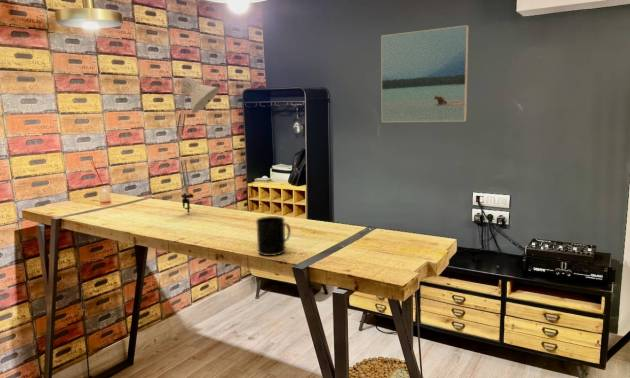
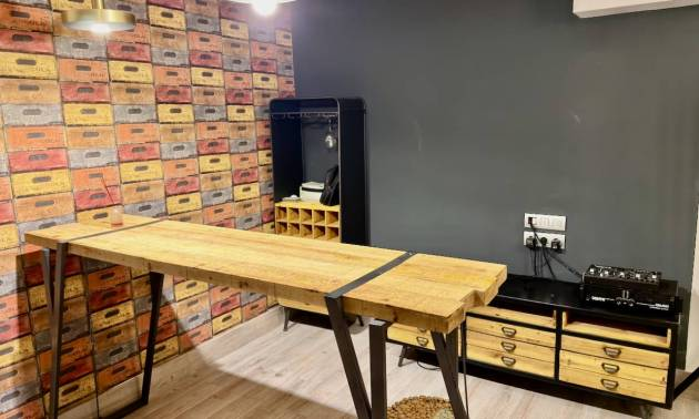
- mug [255,215,291,257]
- desk lamp [175,74,220,216]
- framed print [380,24,470,123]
